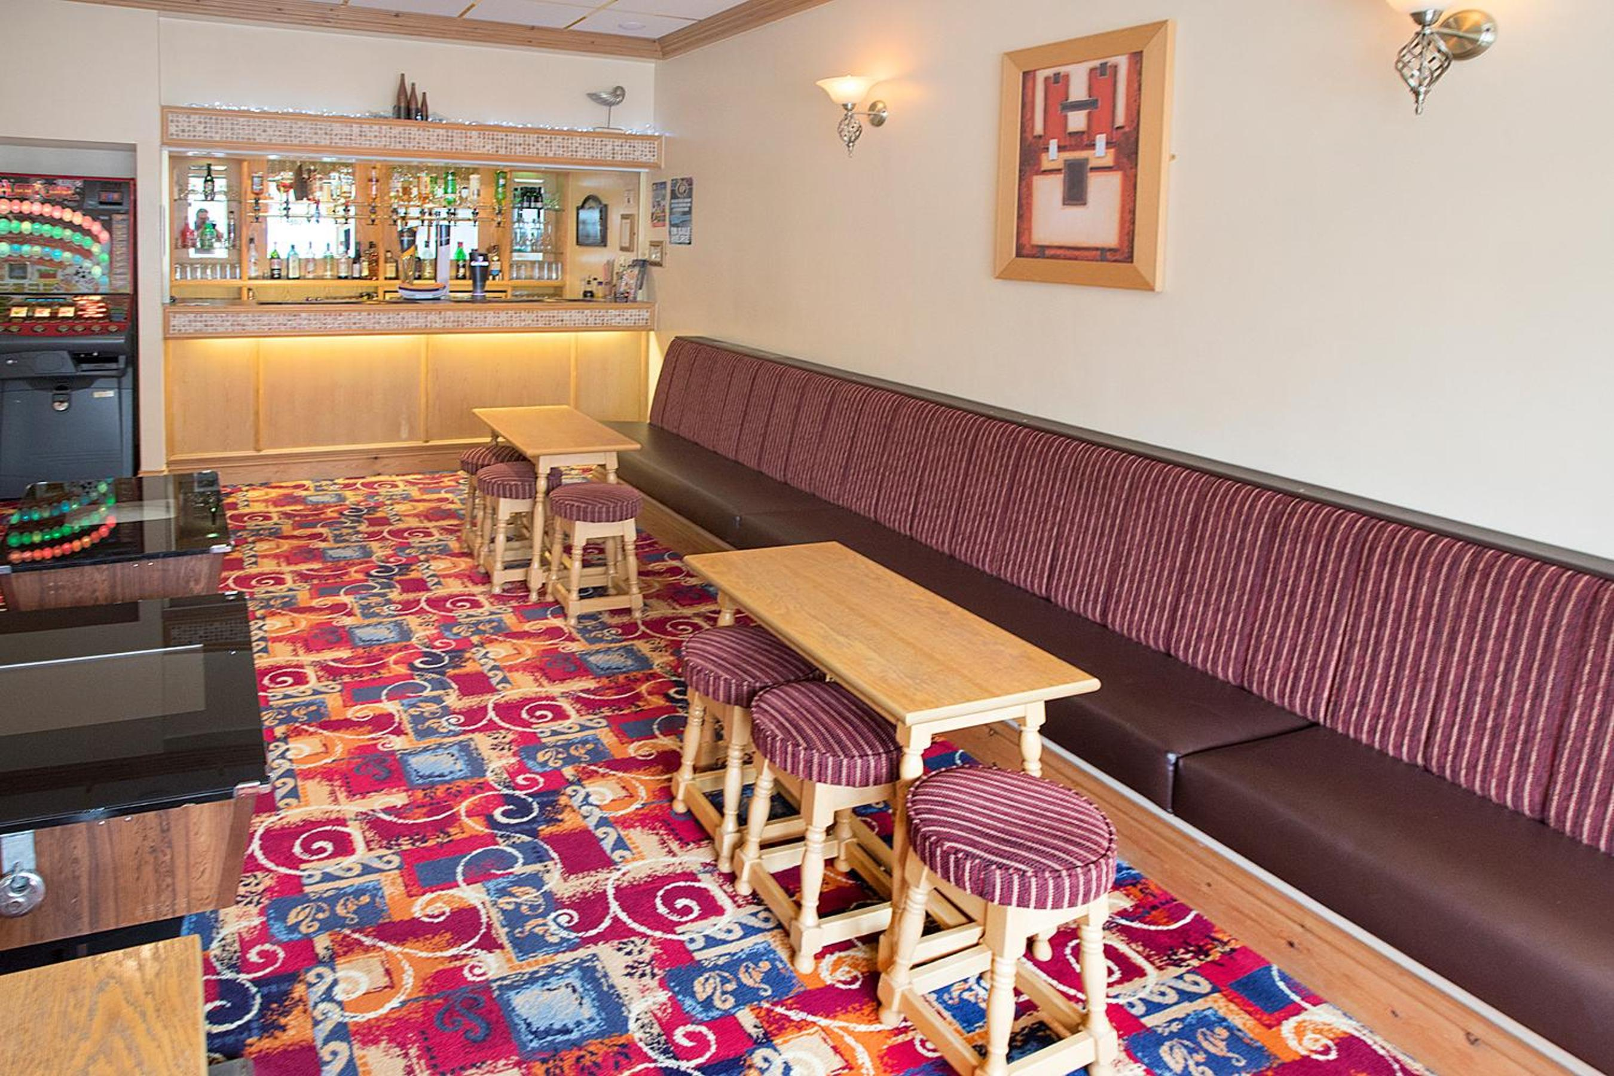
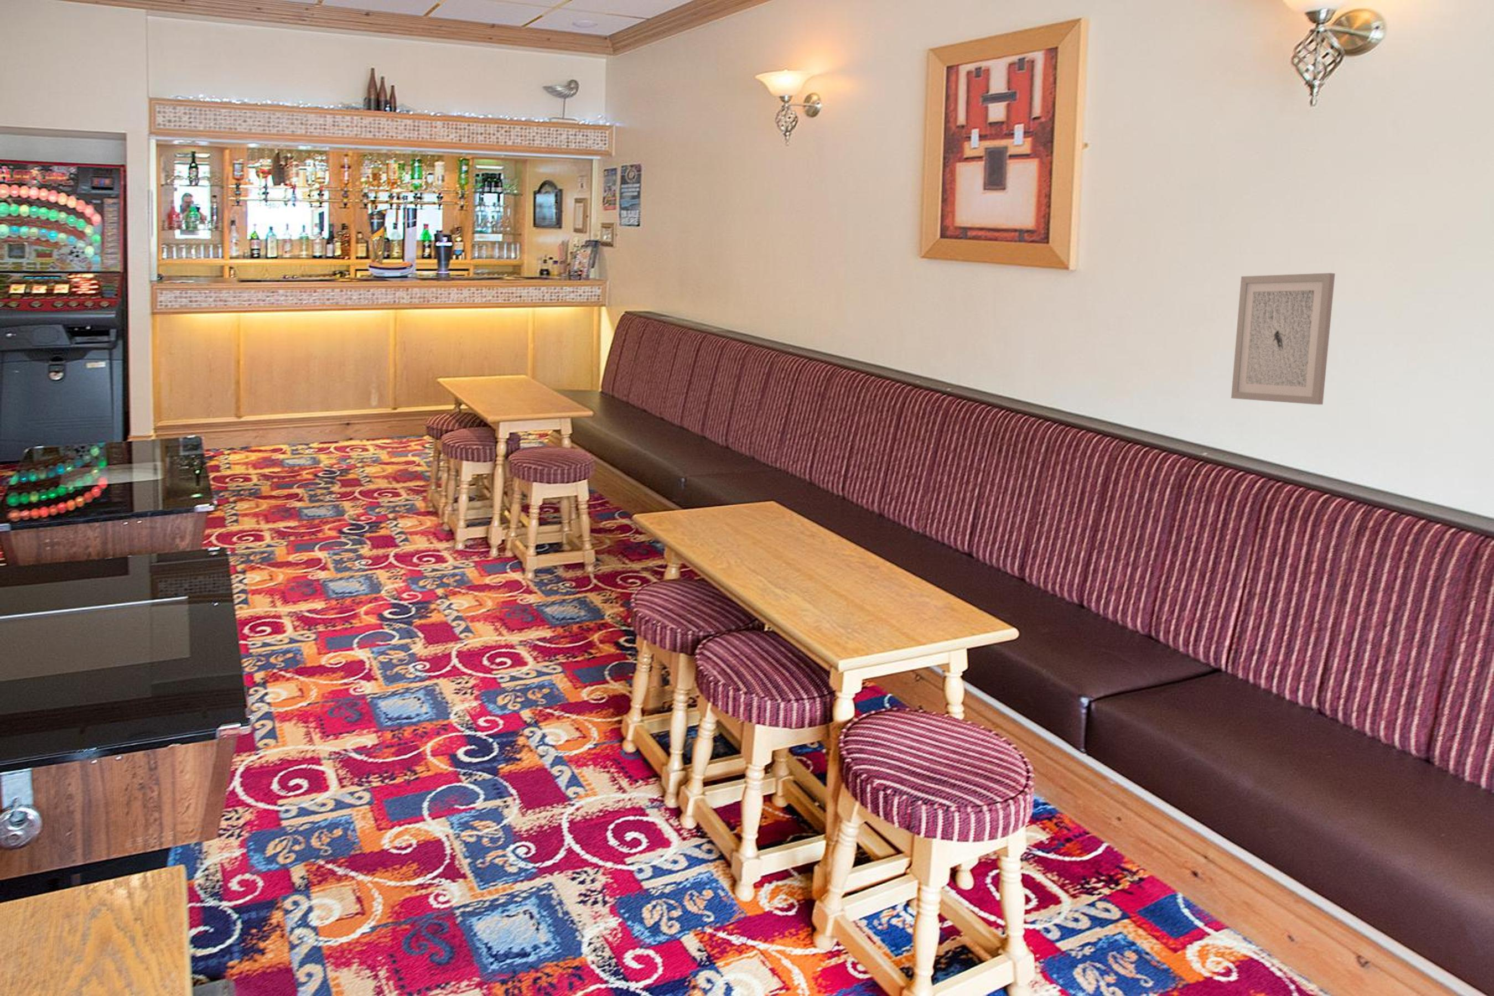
+ wall art [1231,272,1336,405]
